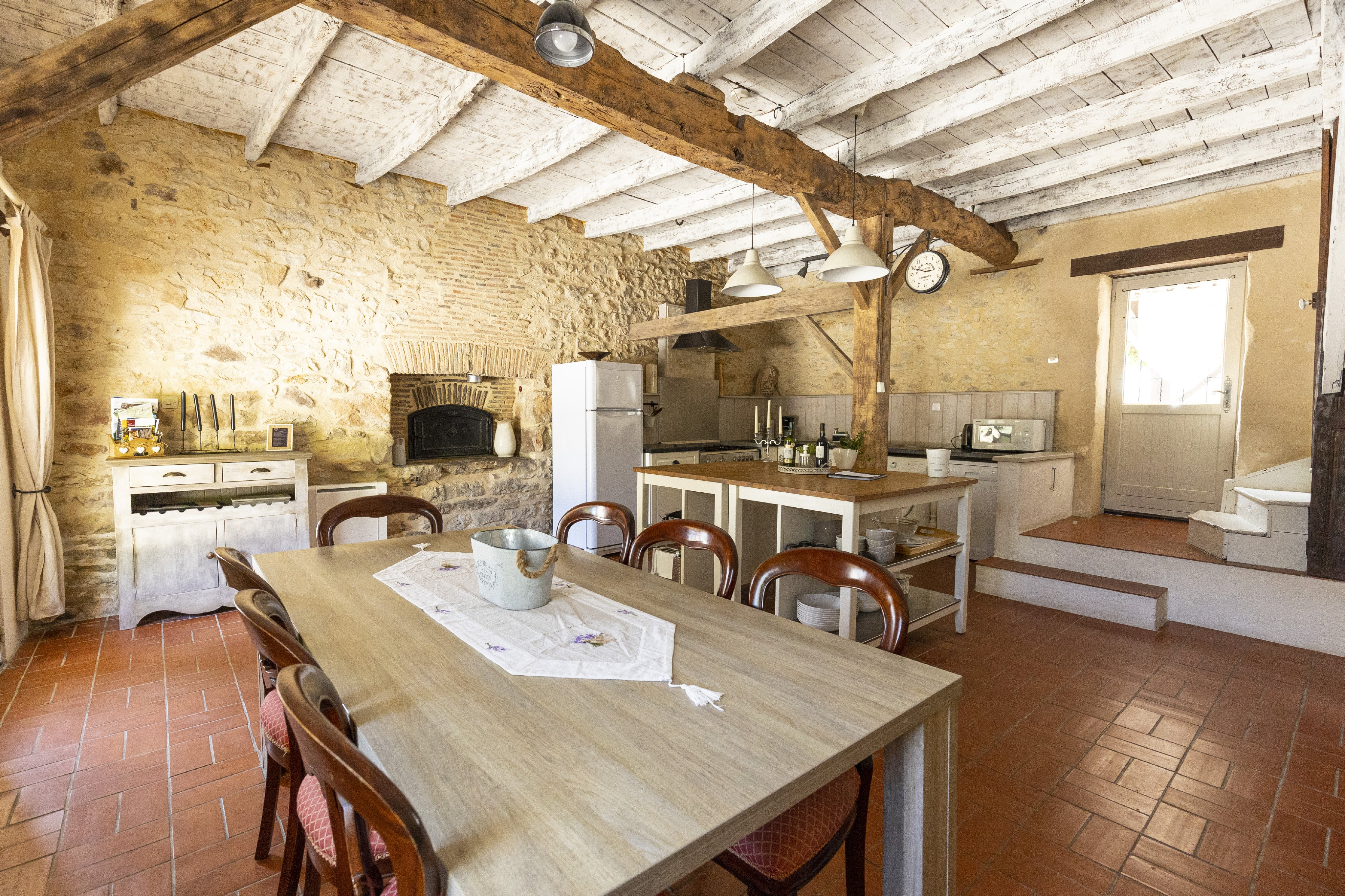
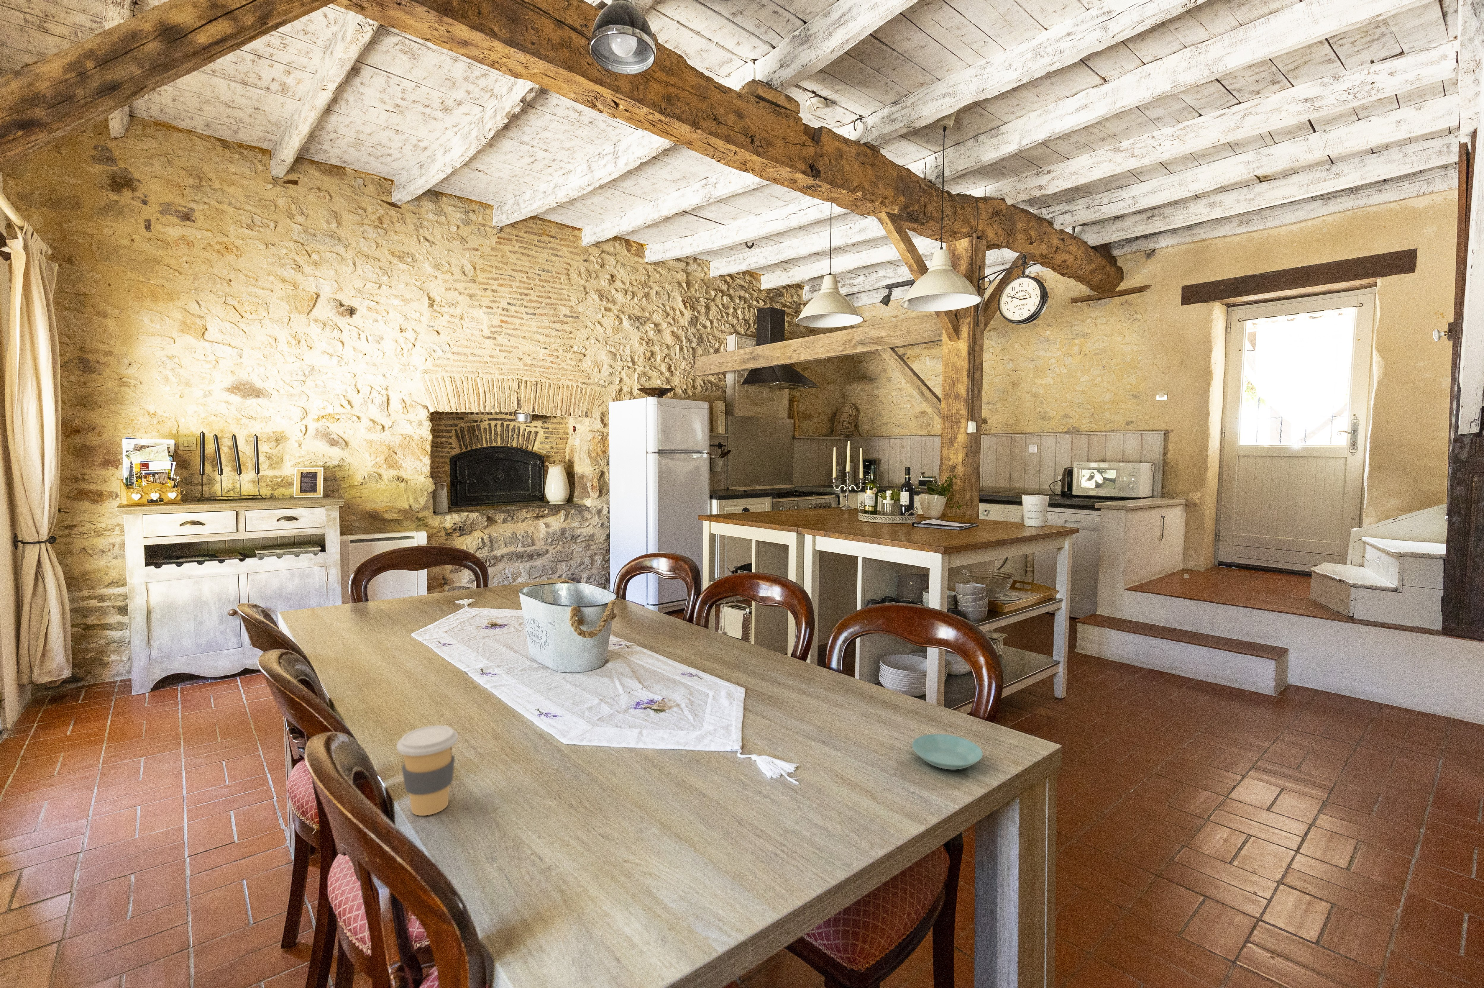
+ saucer [911,733,983,770]
+ coffee cup [396,724,458,816]
